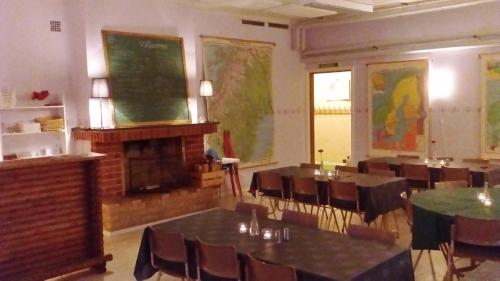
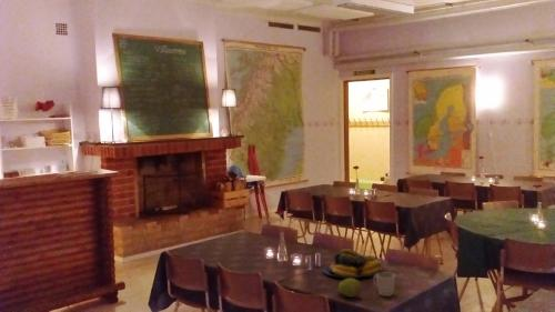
+ fruit [337,278,363,298]
+ fruit bowl [322,248,383,279]
+ mug [372,272,396,298]
